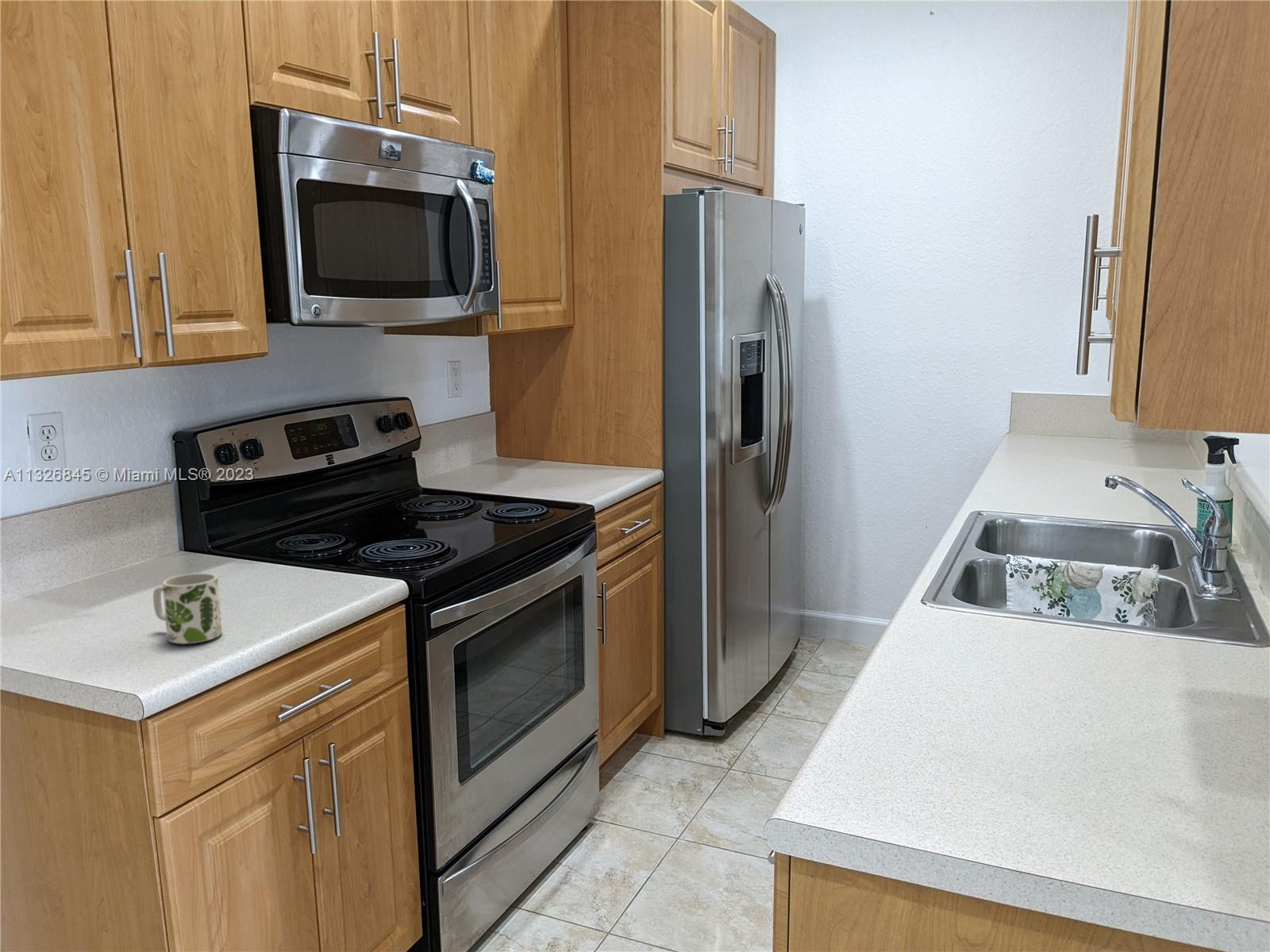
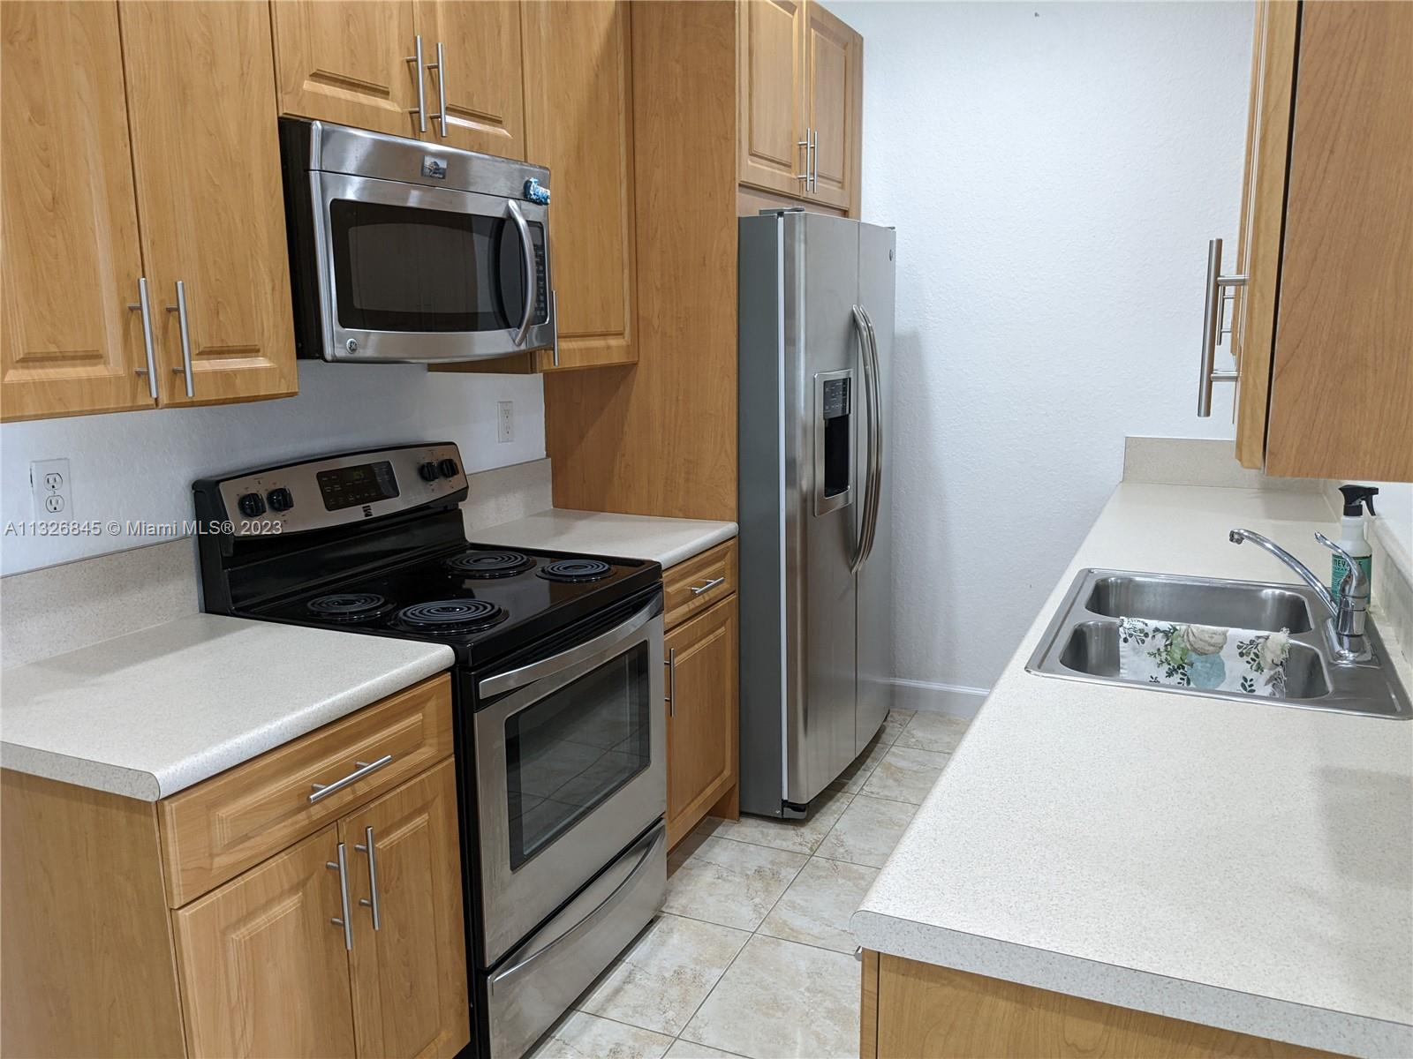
- mug [152,572,223,645]
